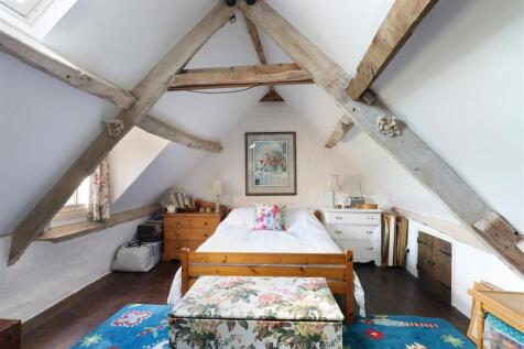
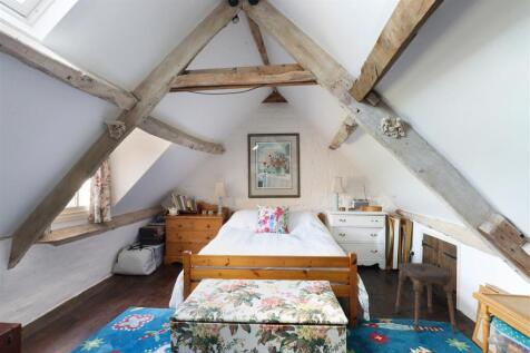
+ stool [394,262,458,335]
